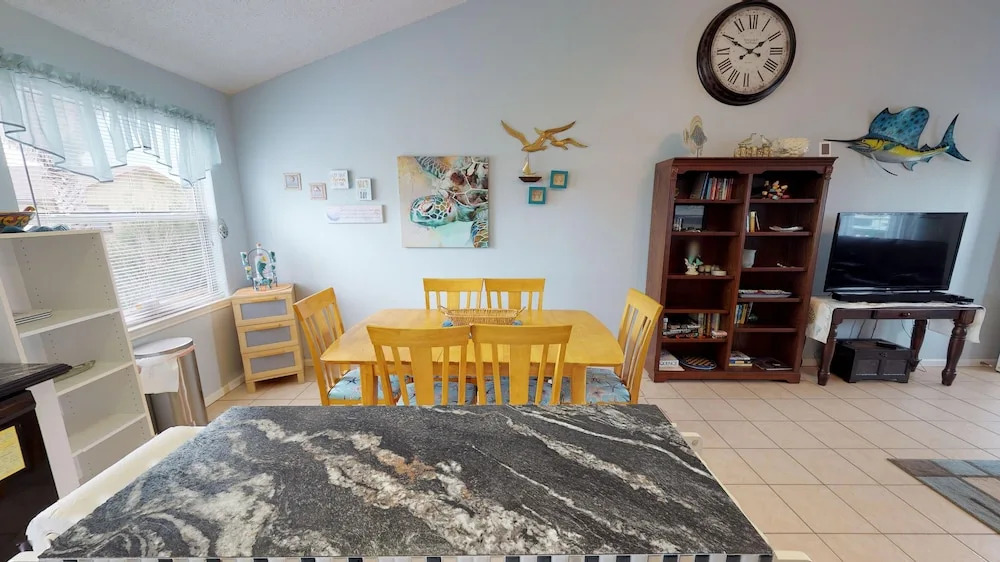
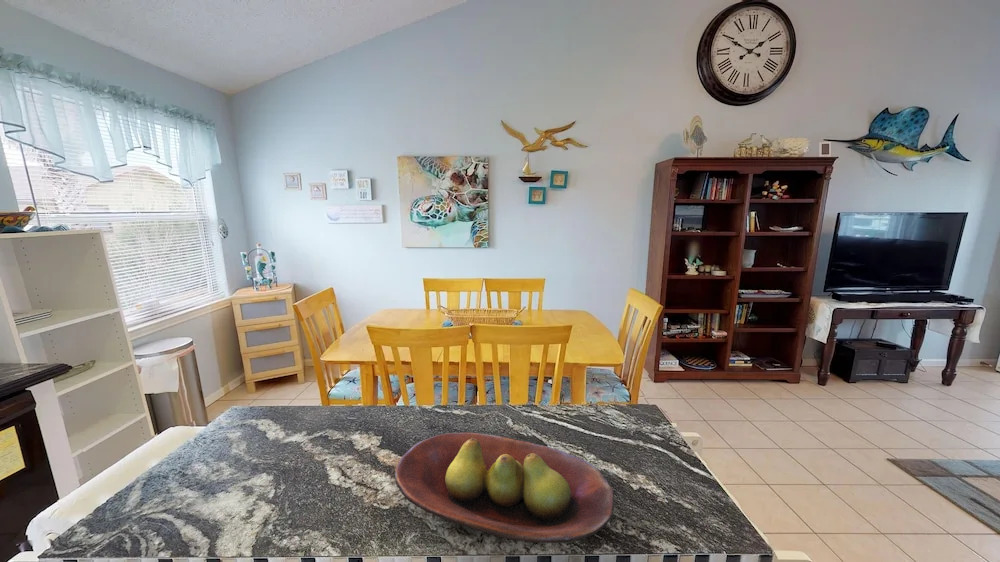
+ fruit bowl [394,432,615,544]
